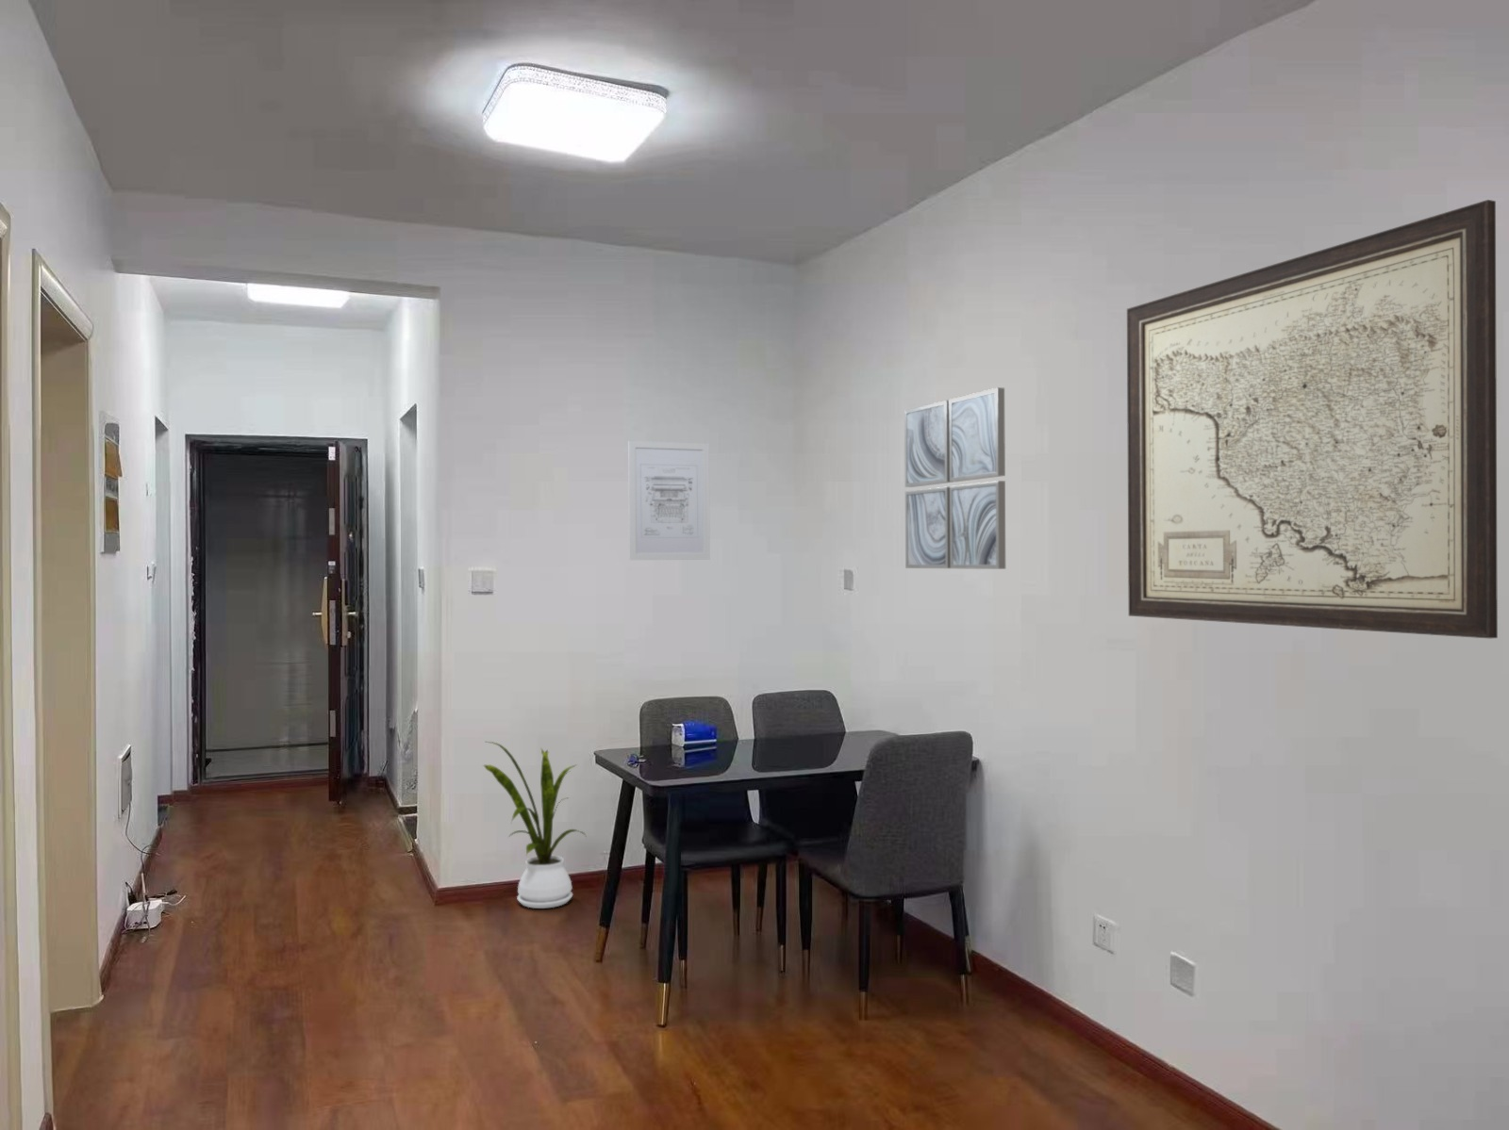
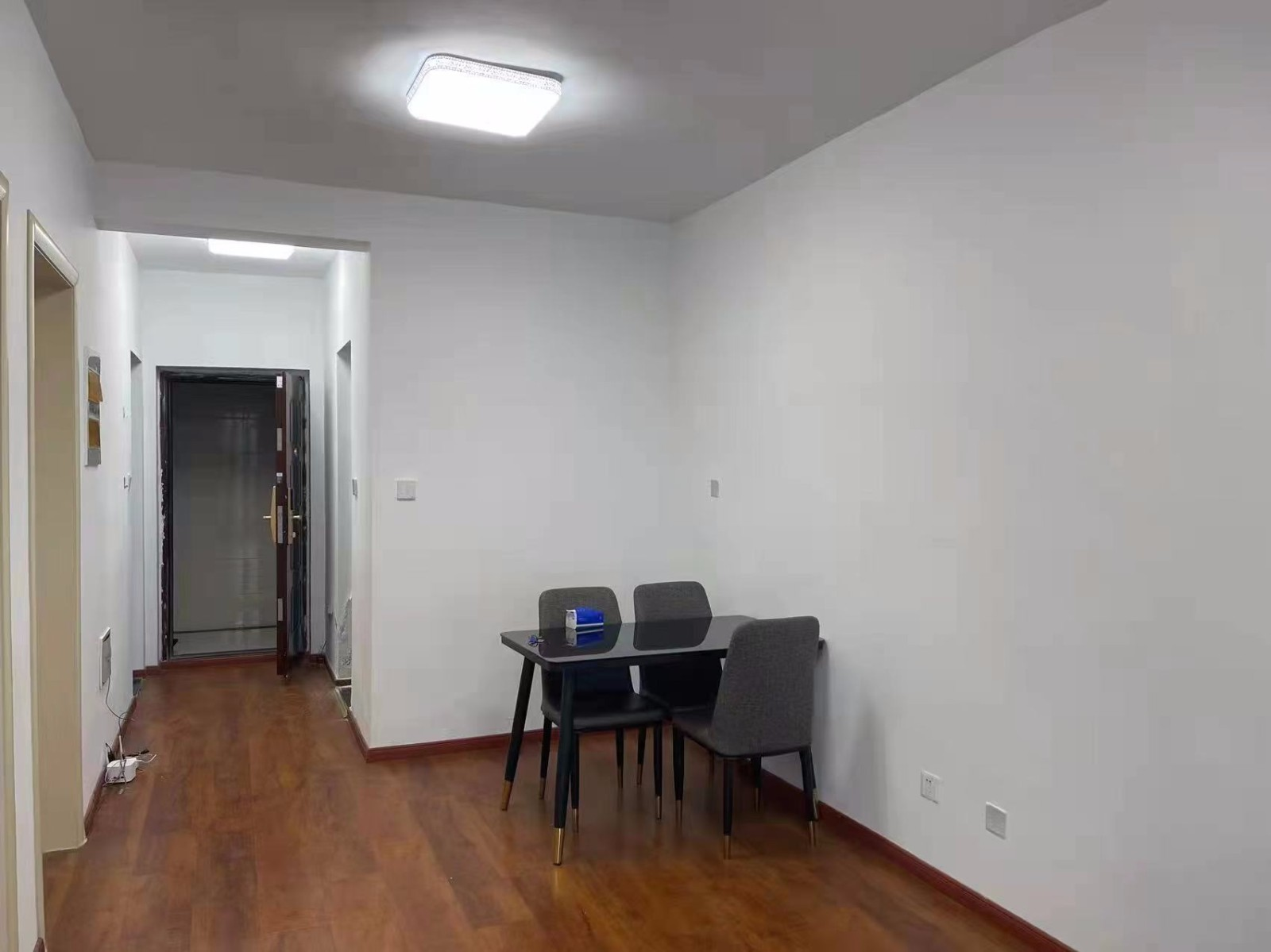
- wall art [904,387,1007,570]
- wall art [627,440,711,560]
- house plant [482,741,588,909]
- wall art [1126,199,1498,639]
